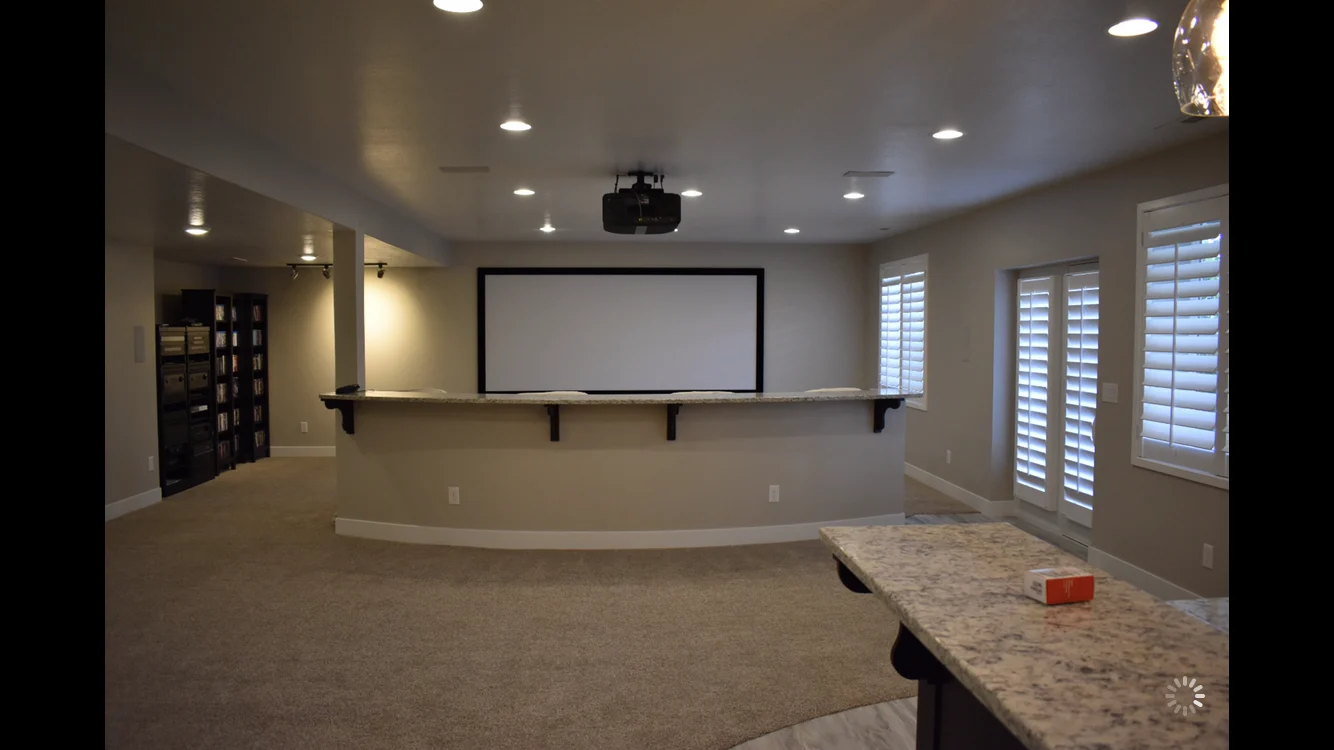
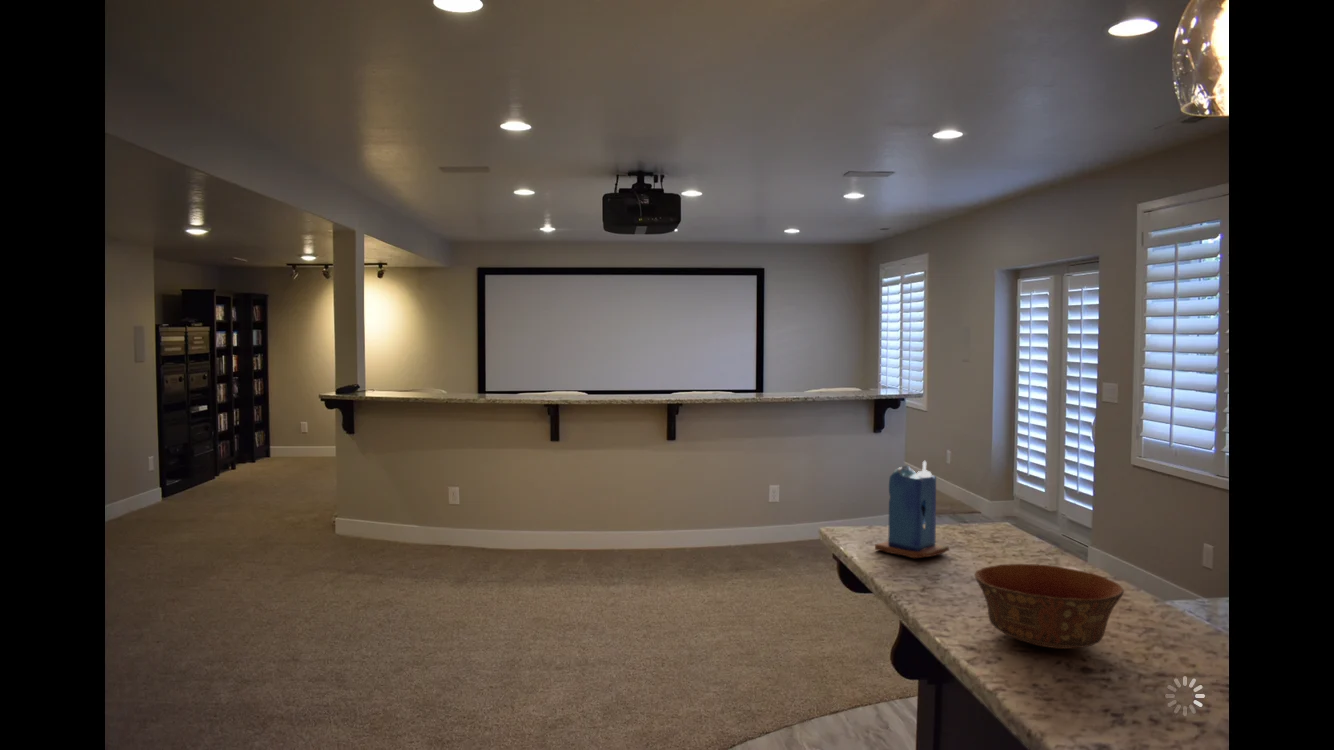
+ bowl [973,563,1125,650]
+ candle [874,460,950,559]
